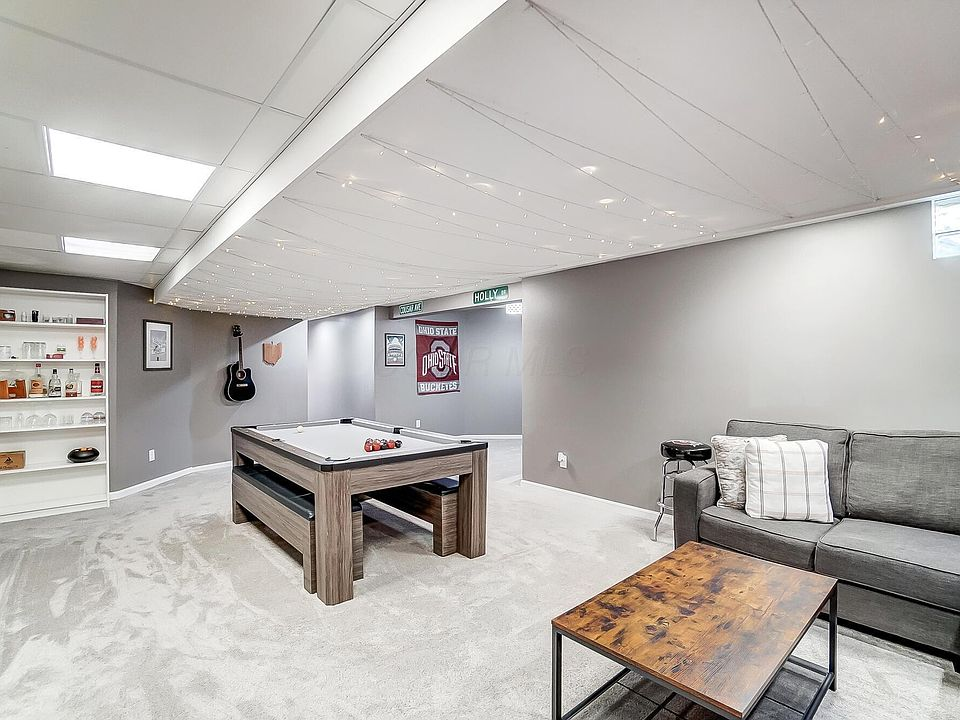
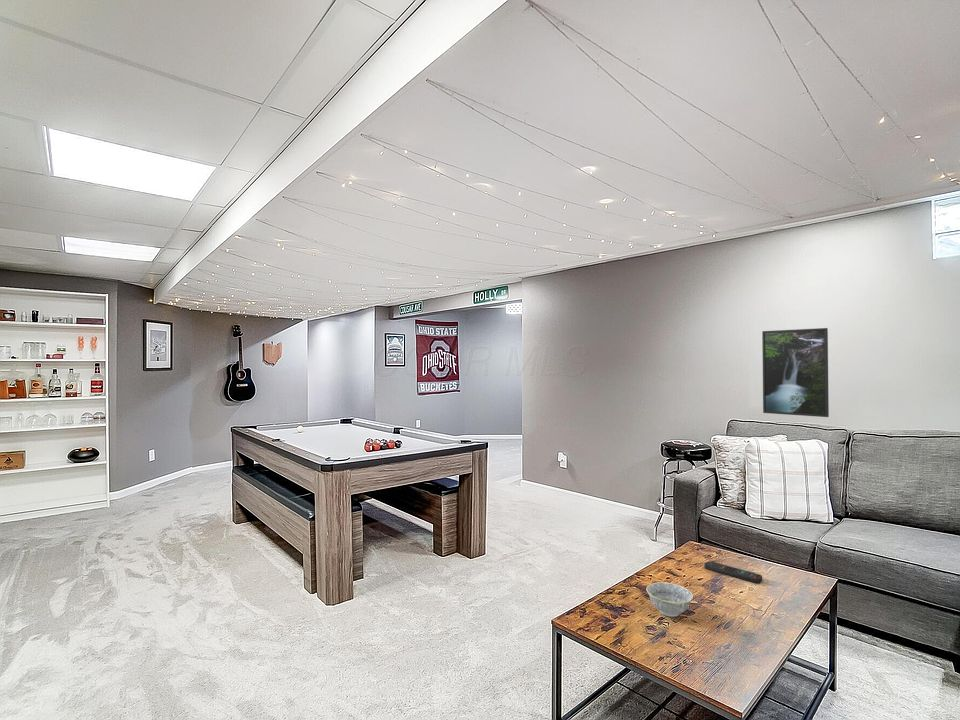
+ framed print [761,327,830,418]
+ remote control [703,560,763,584]
+ bowl [645,581,694,618]
